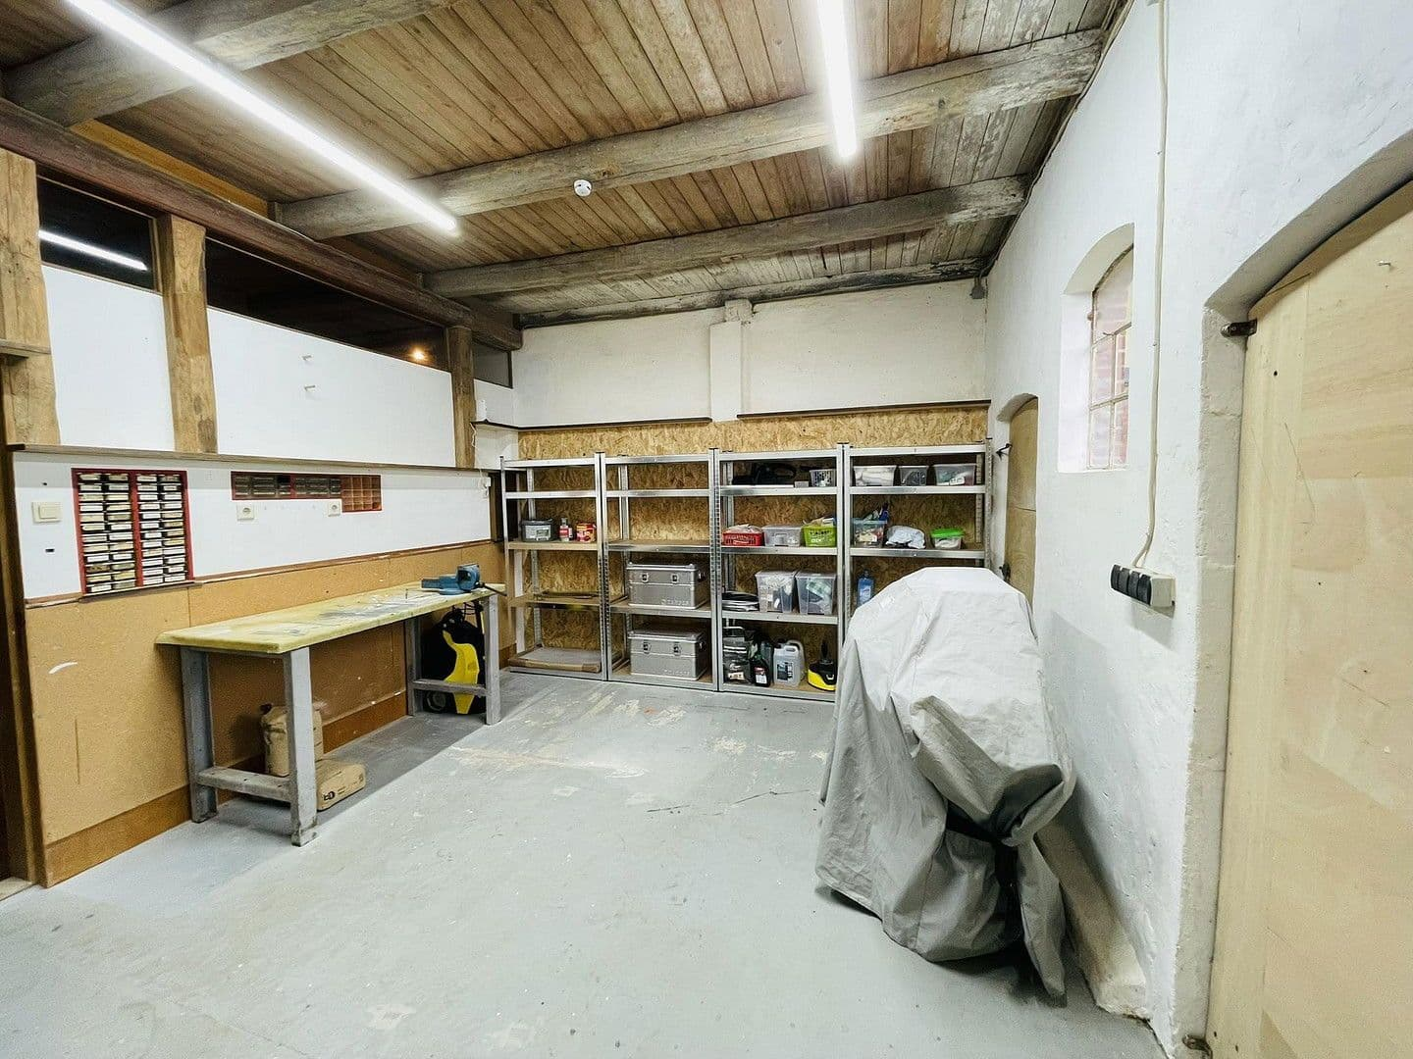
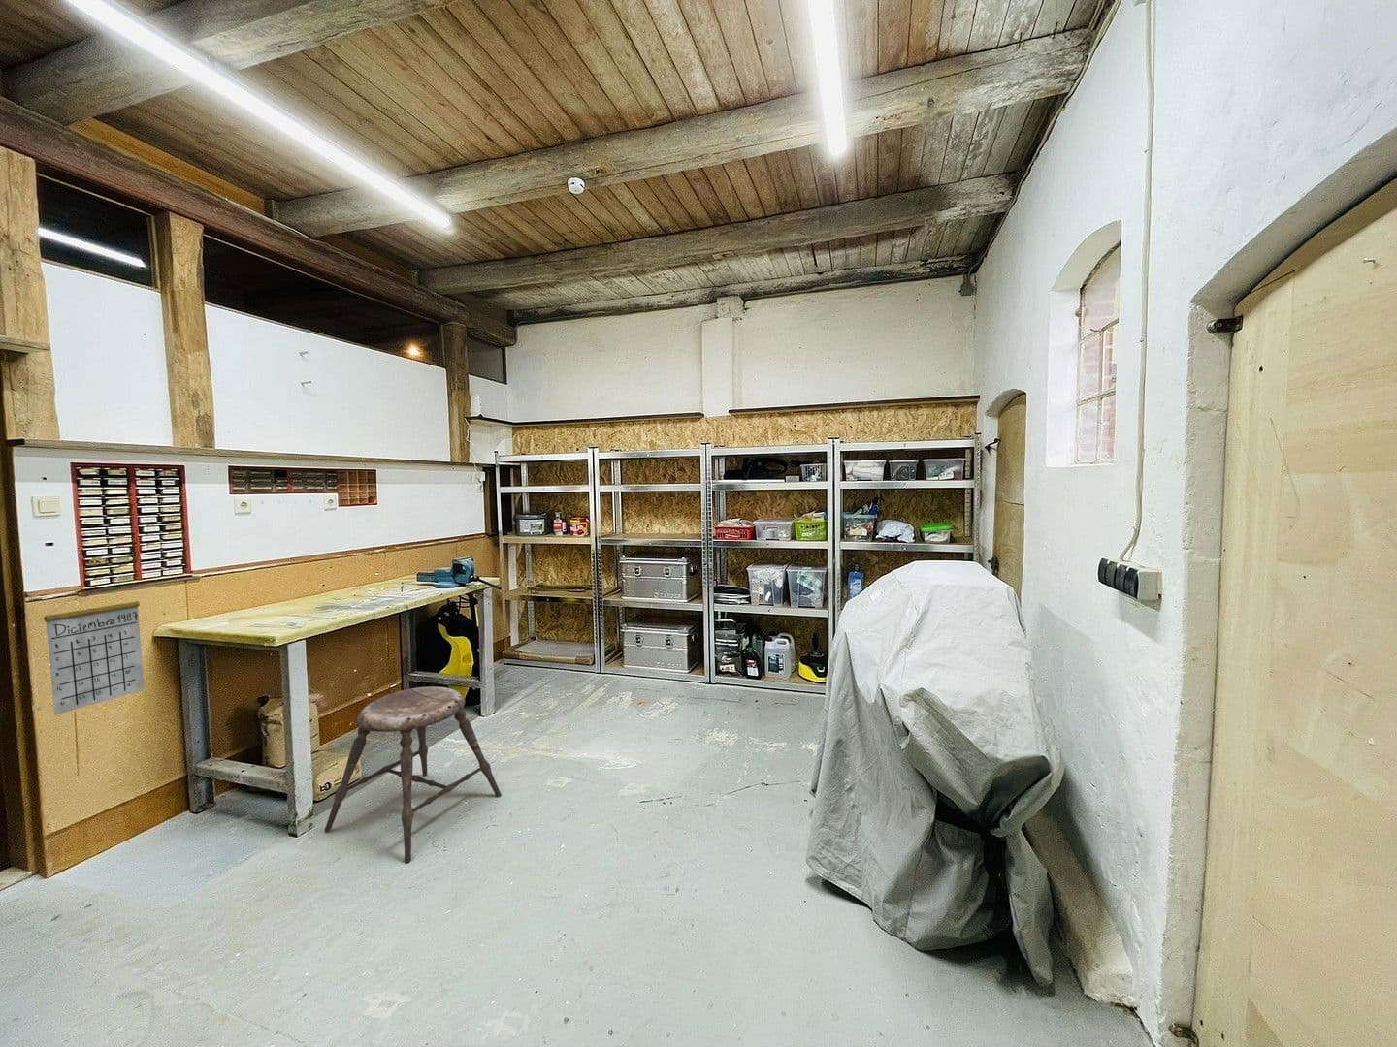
+ stool [324,685,503,863]
+ calendar [43,585,145,716]
